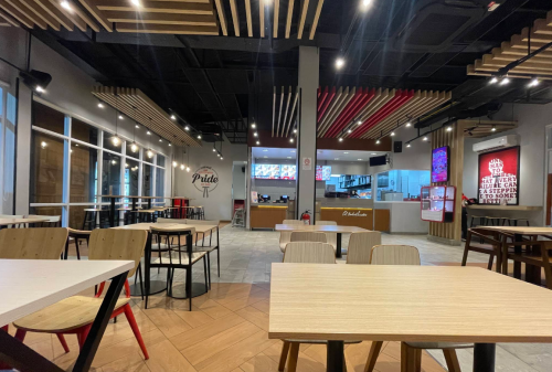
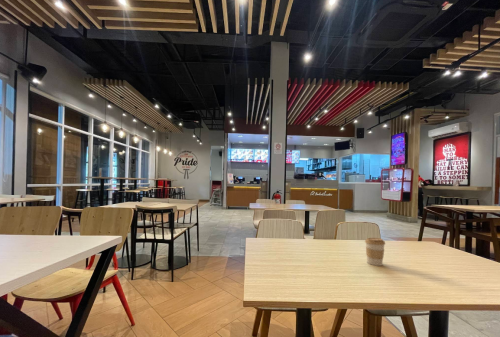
+ coffee cup [364,237,386,267]
